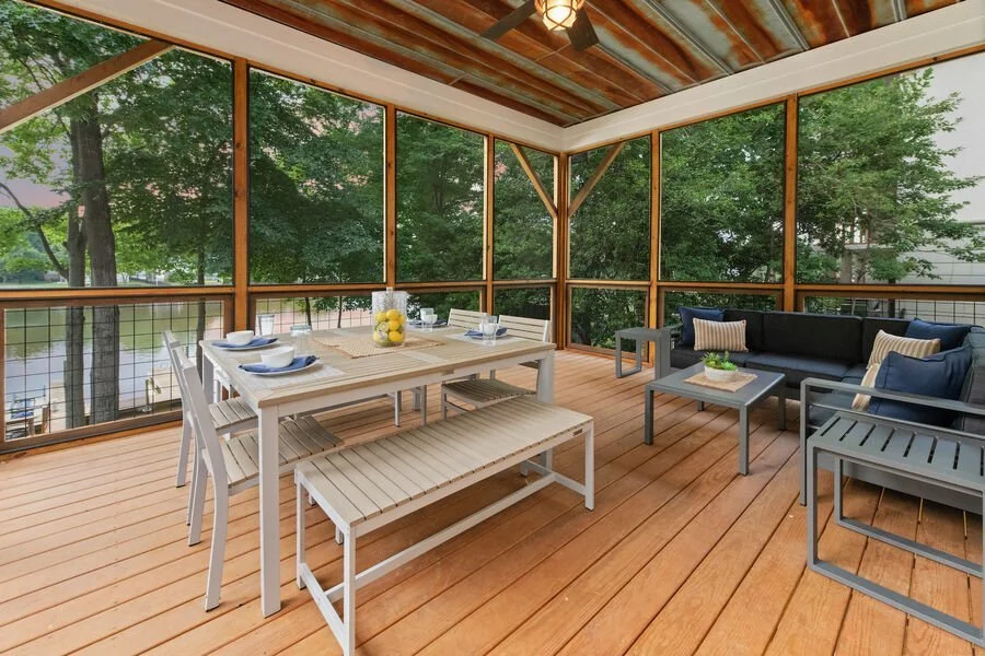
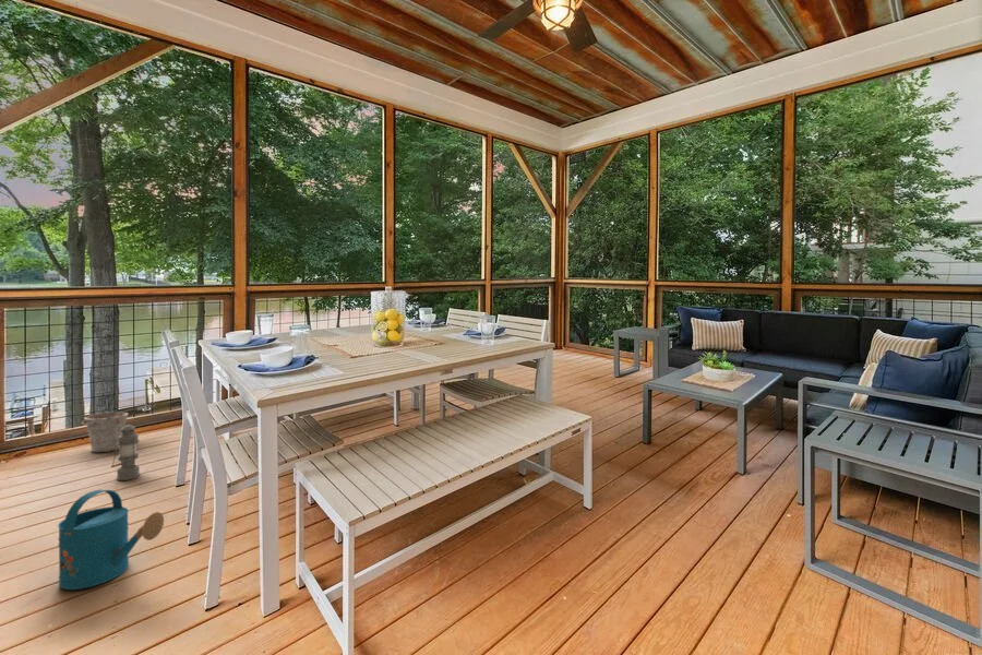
+ watering can [57,488,165,591]
+ lantern [110,424,141,481]
+ bucket [80,410,130,453]
